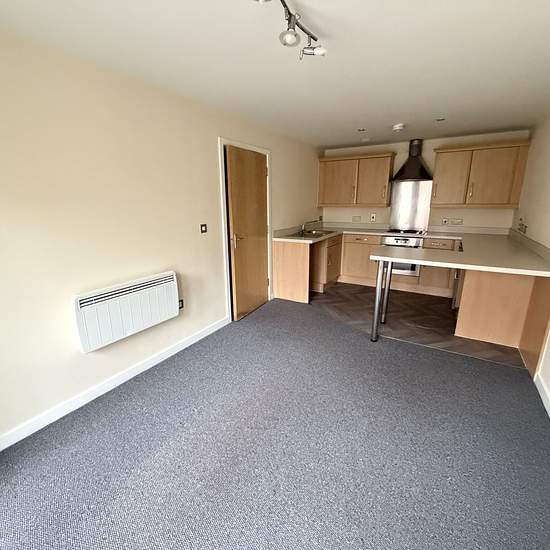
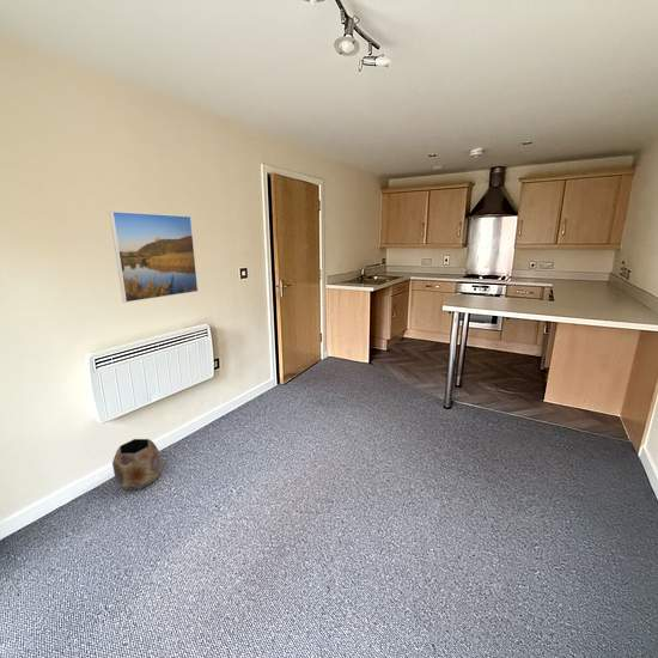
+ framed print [109,211,200,304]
+ planter [111,438,162,491]
